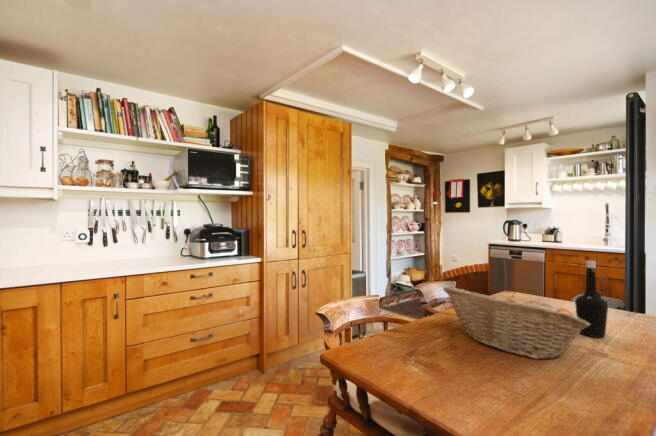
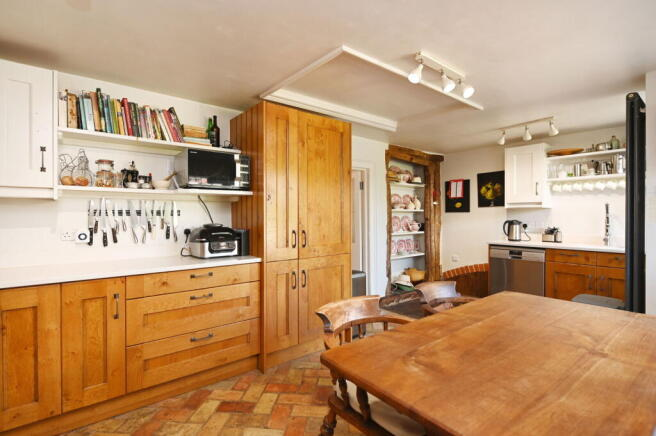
- fruit basket [442,285,590,360]
- bottle [574,260,609,338]
